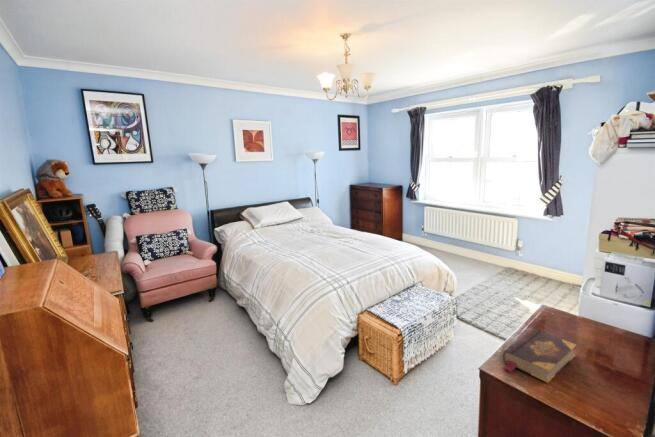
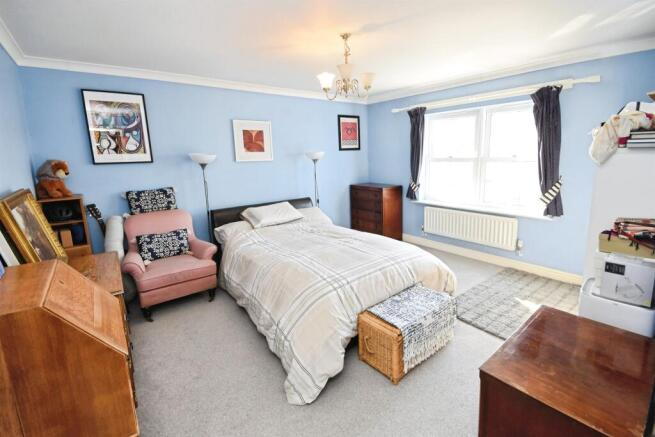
- book [502,328,577,384]
